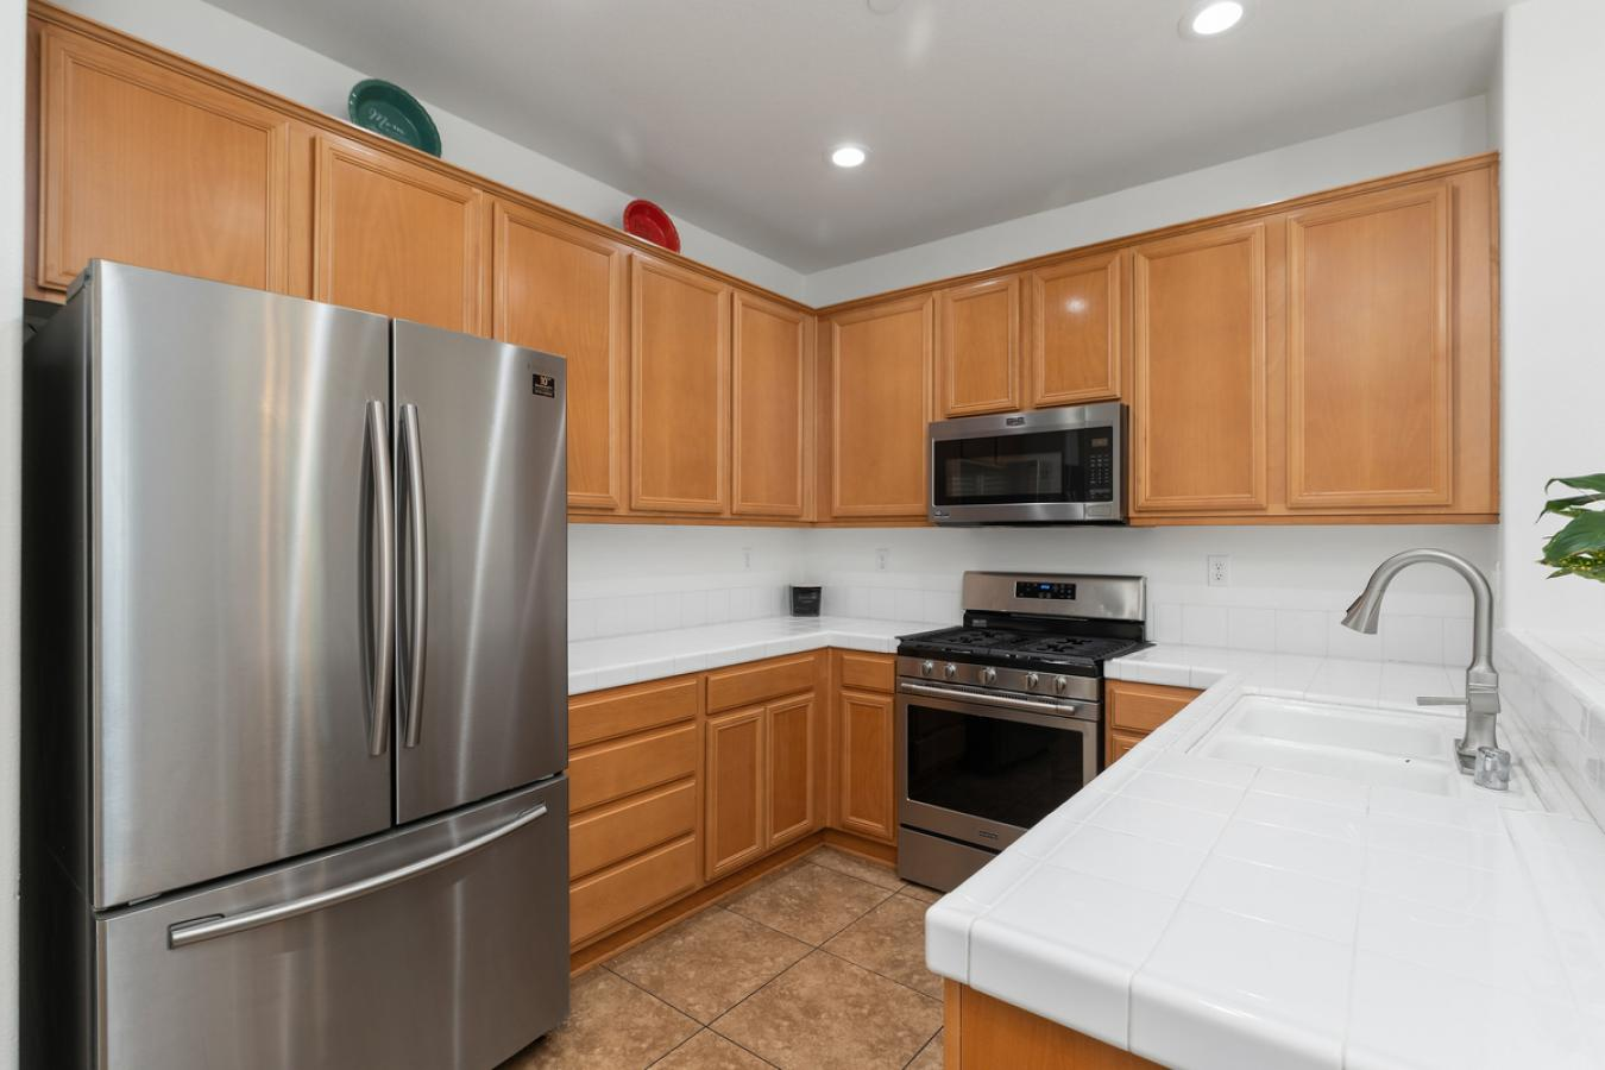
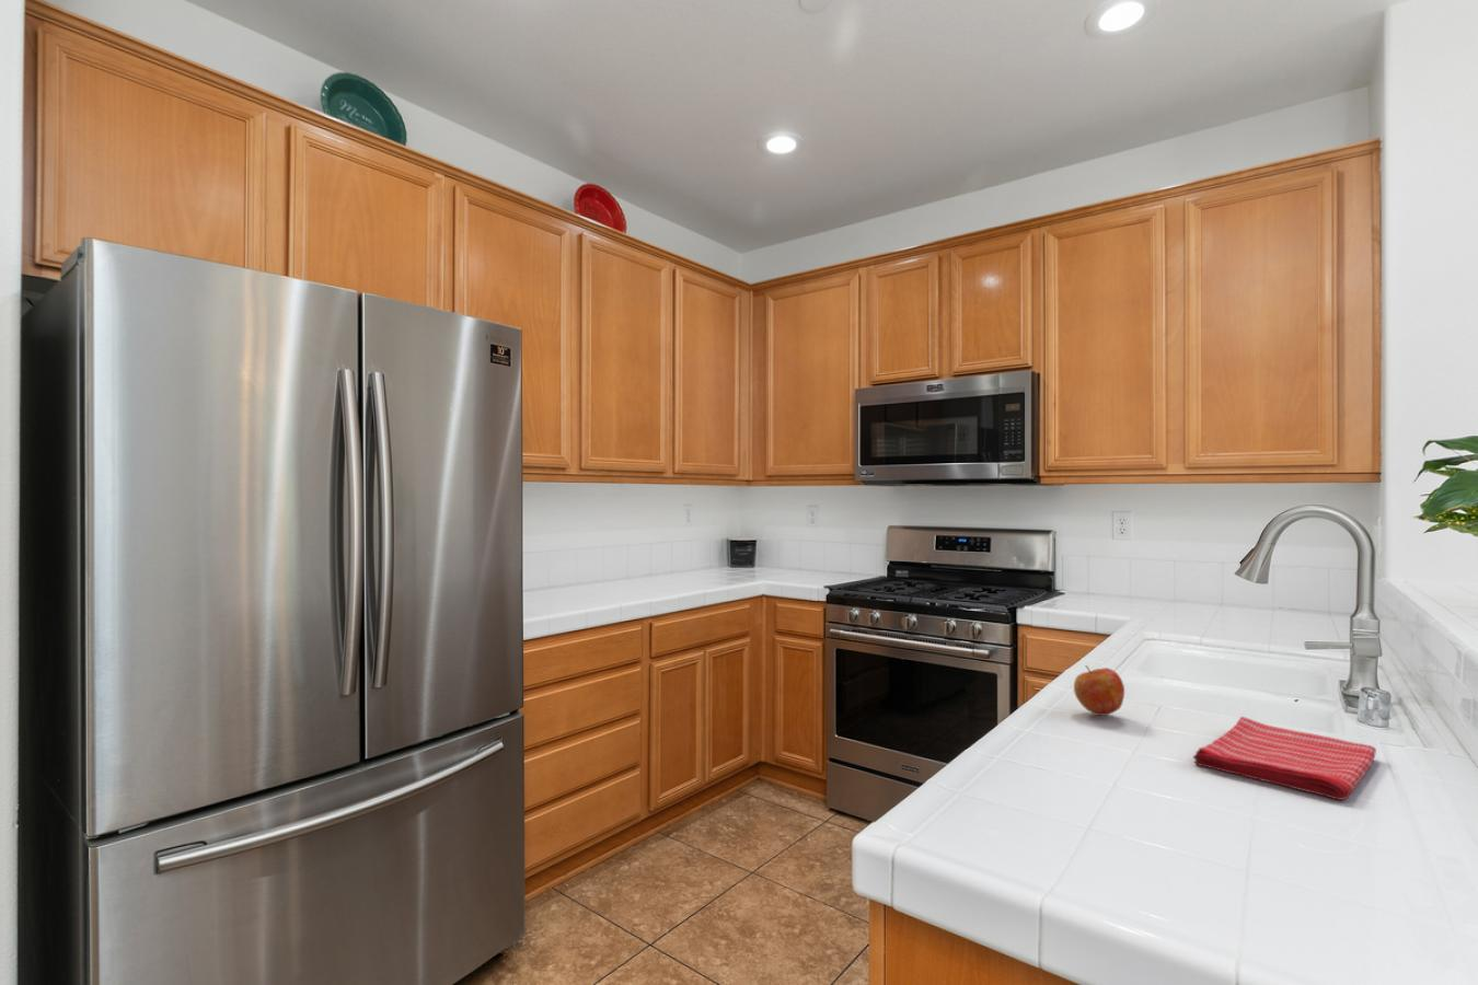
+ dish towel [1192,716,1377,801]
+ apple [1073,664,1125,717]
